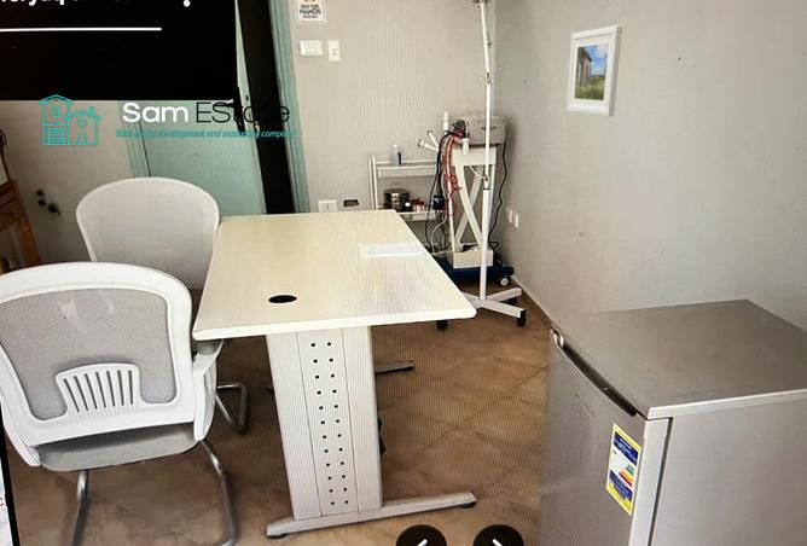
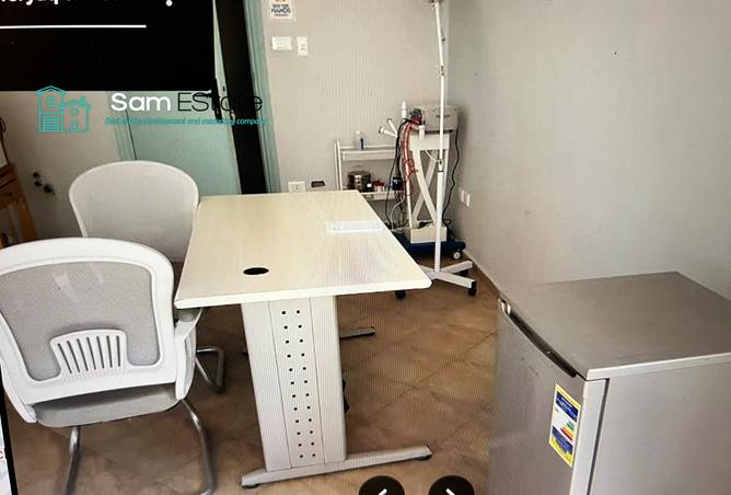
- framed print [565,24,623,117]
